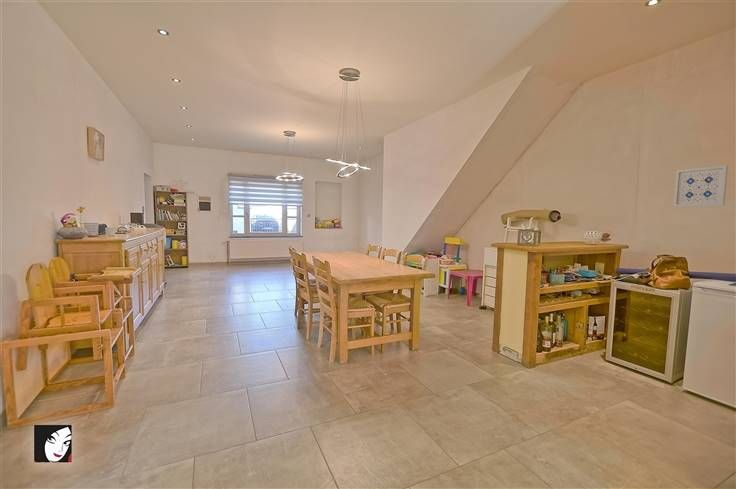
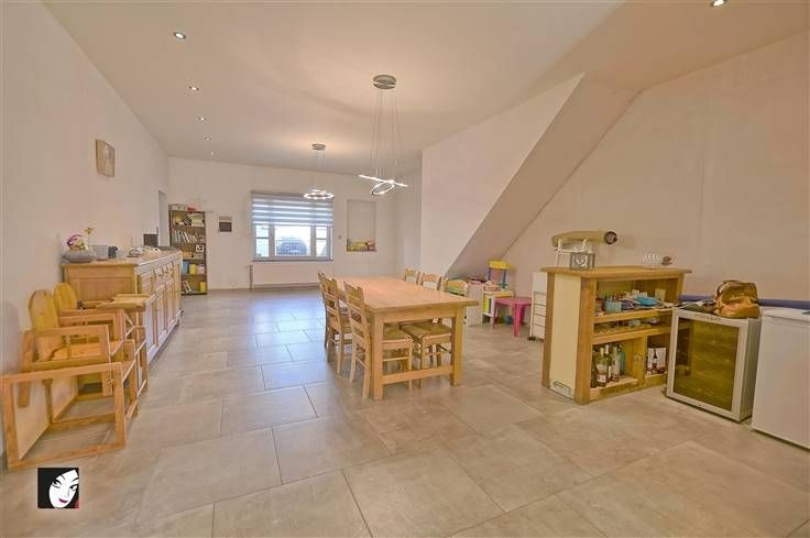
- wall art [672,164,729,208]
